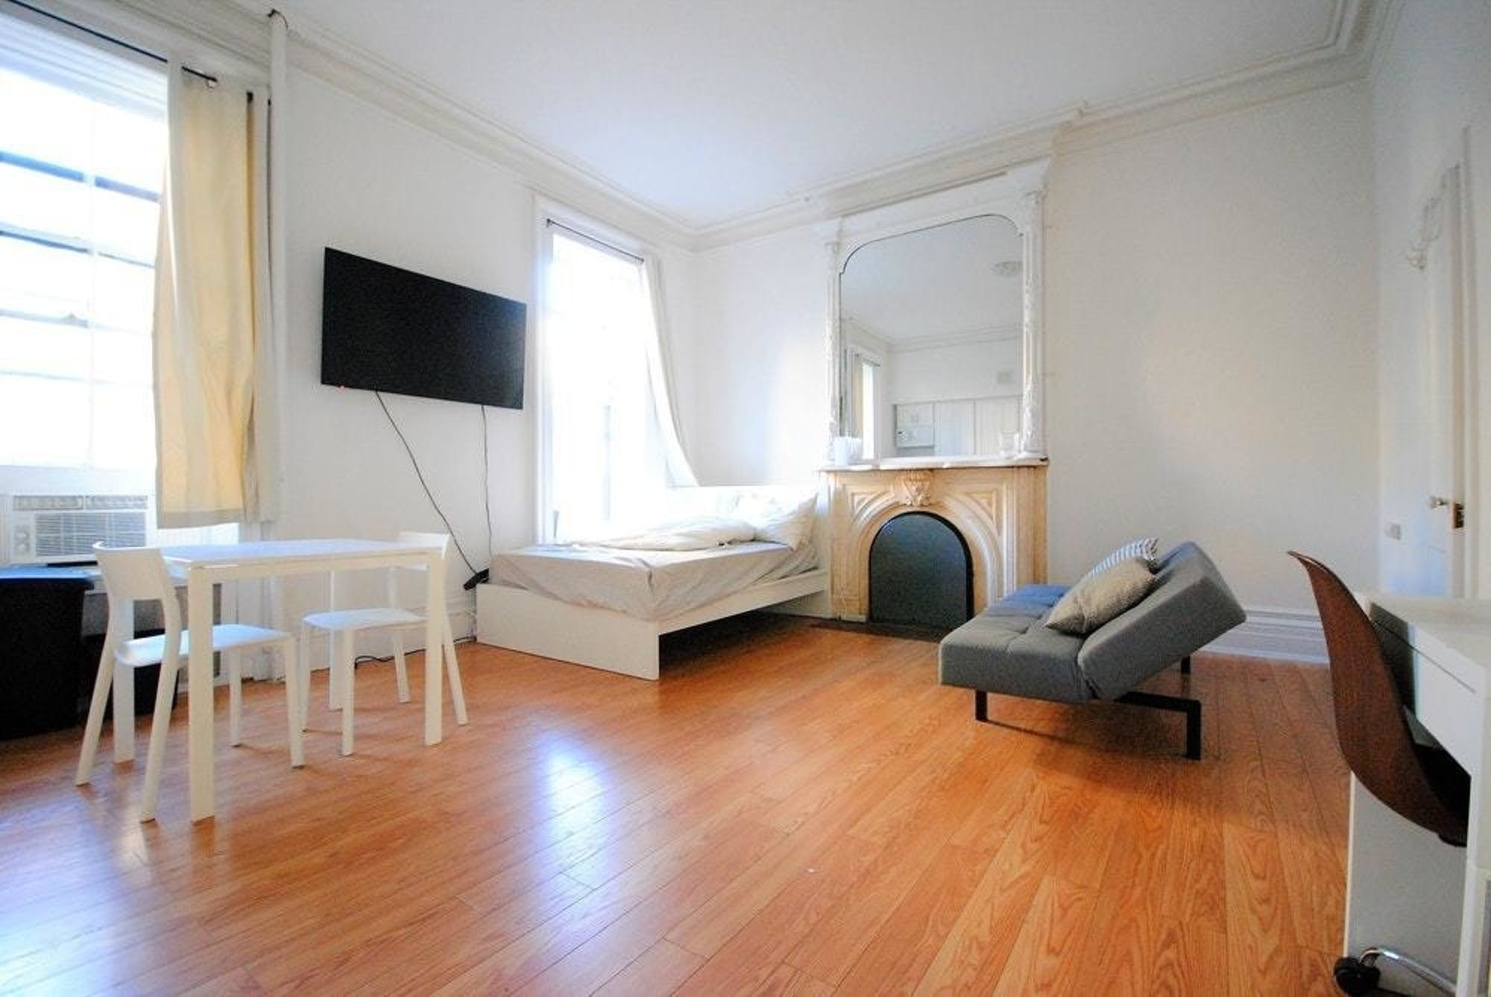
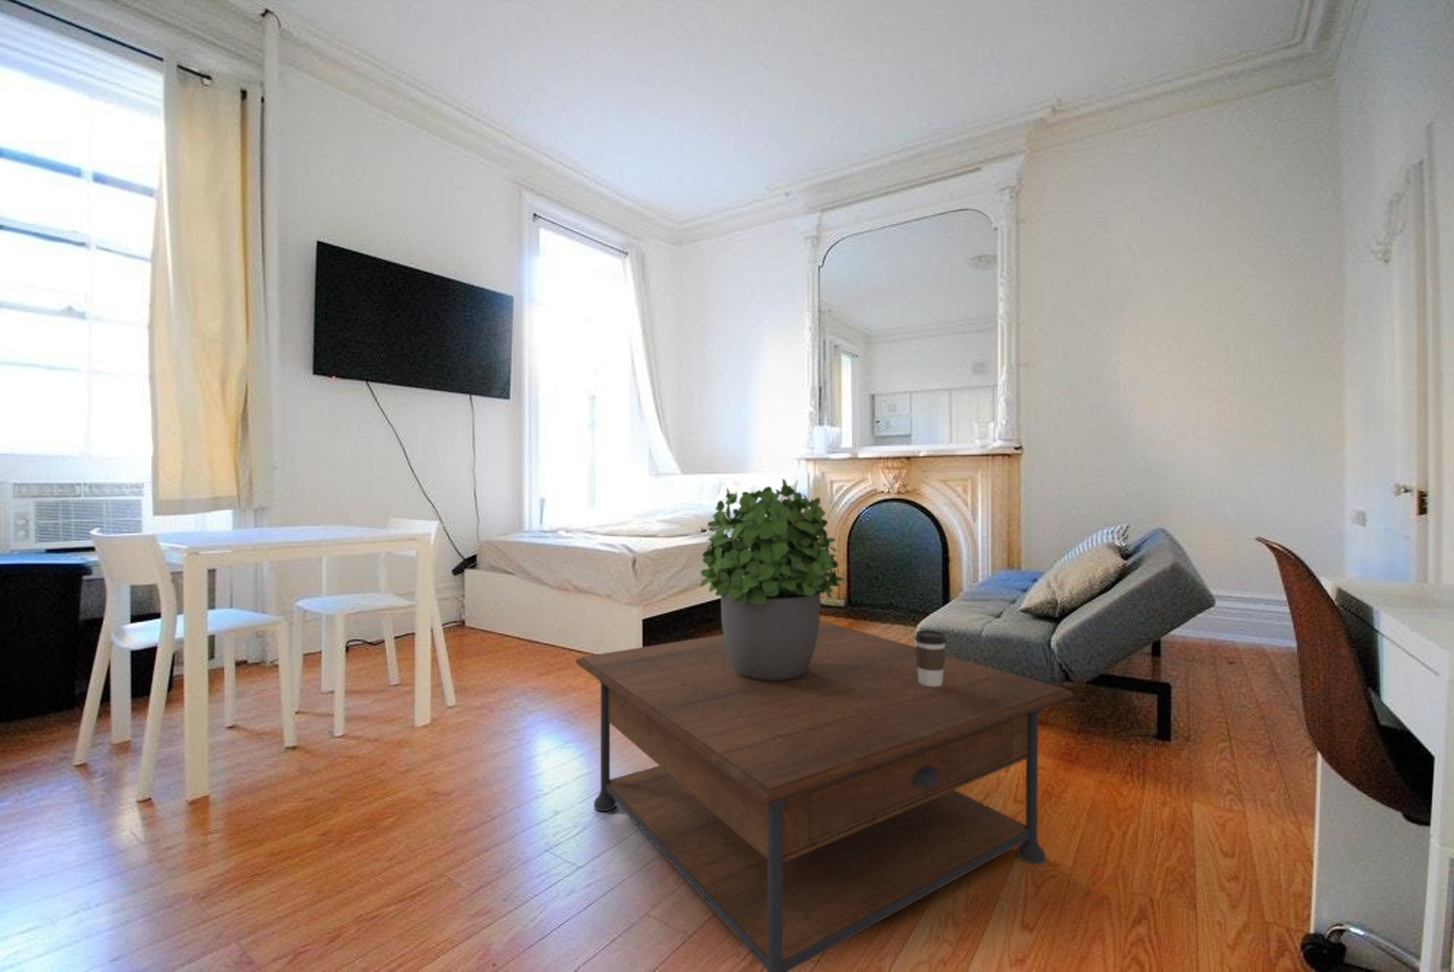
+ coffee table [574,619,1074,972]
+ coffee cup [914,630,947,687]
+ potted plant [699,478,846,680]
